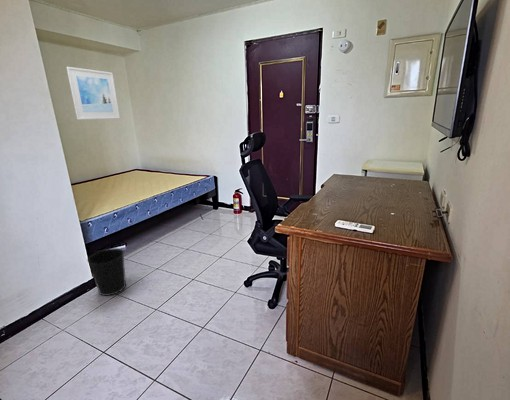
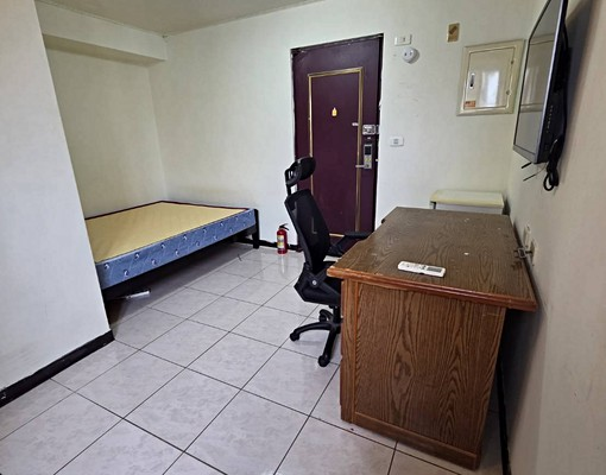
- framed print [65,66,121,121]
- wastebasket [86,247,127,297]
